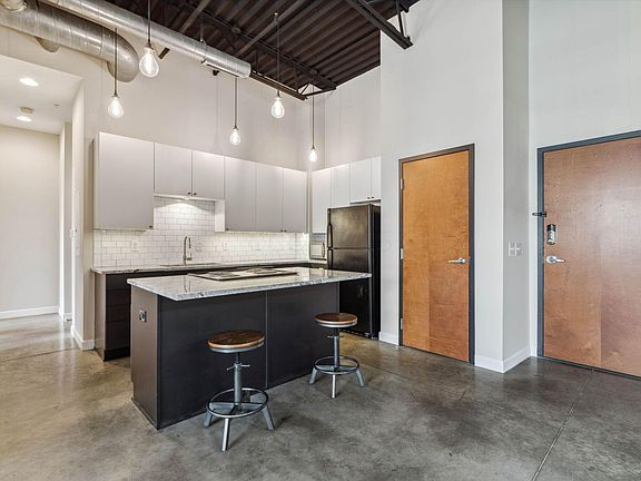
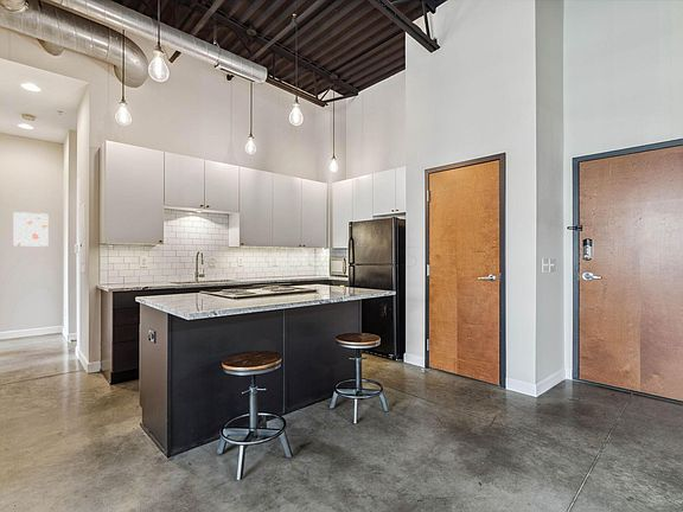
+ wall art [13,211,49,248]
